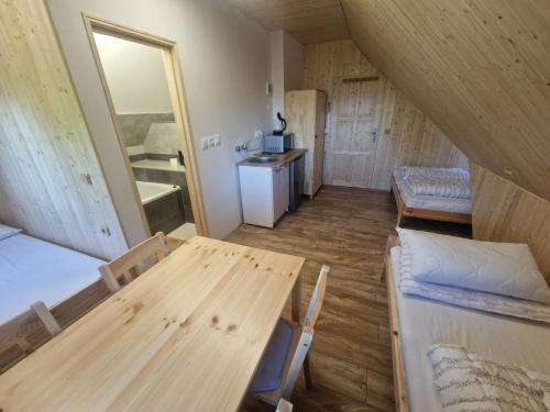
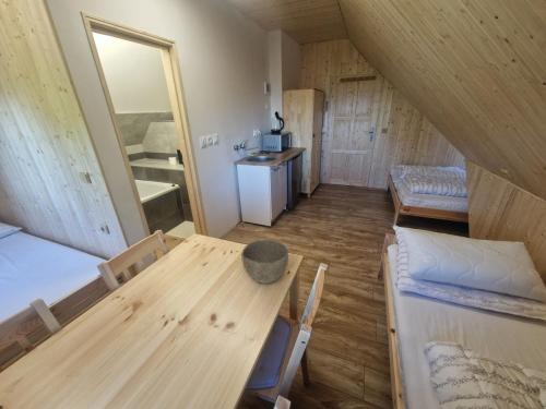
+ bowl [240,239,289,285]
